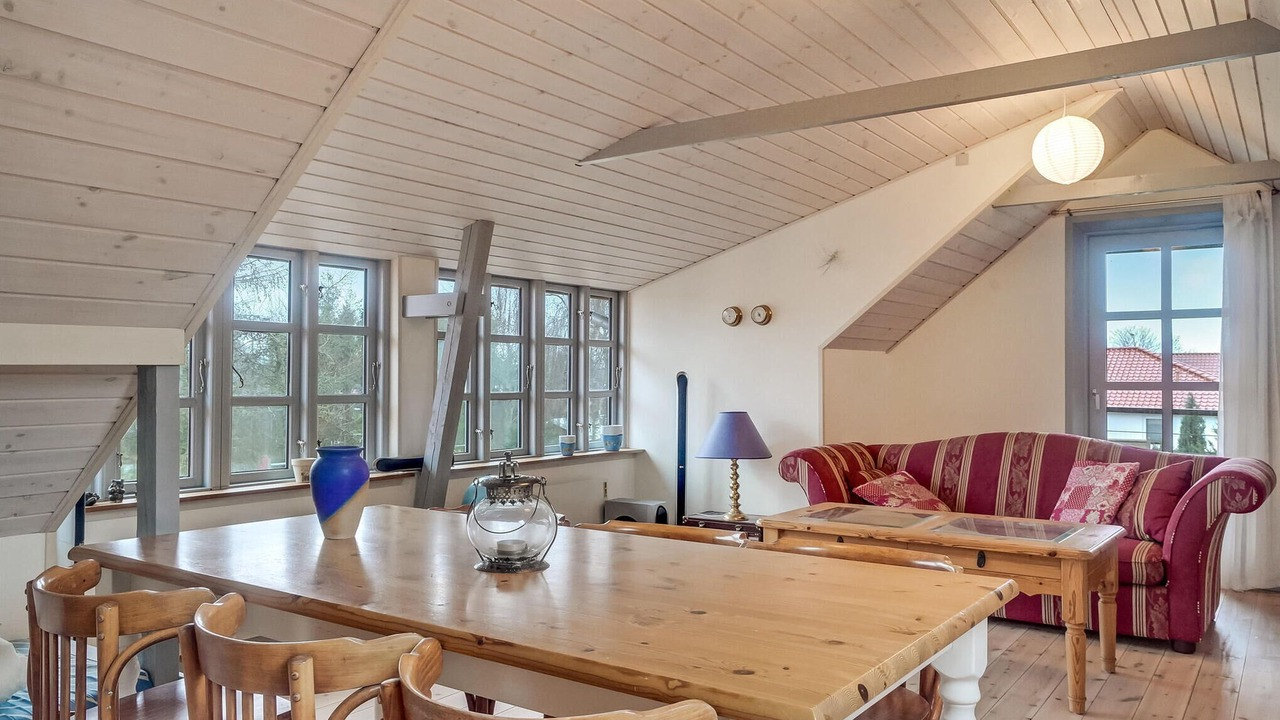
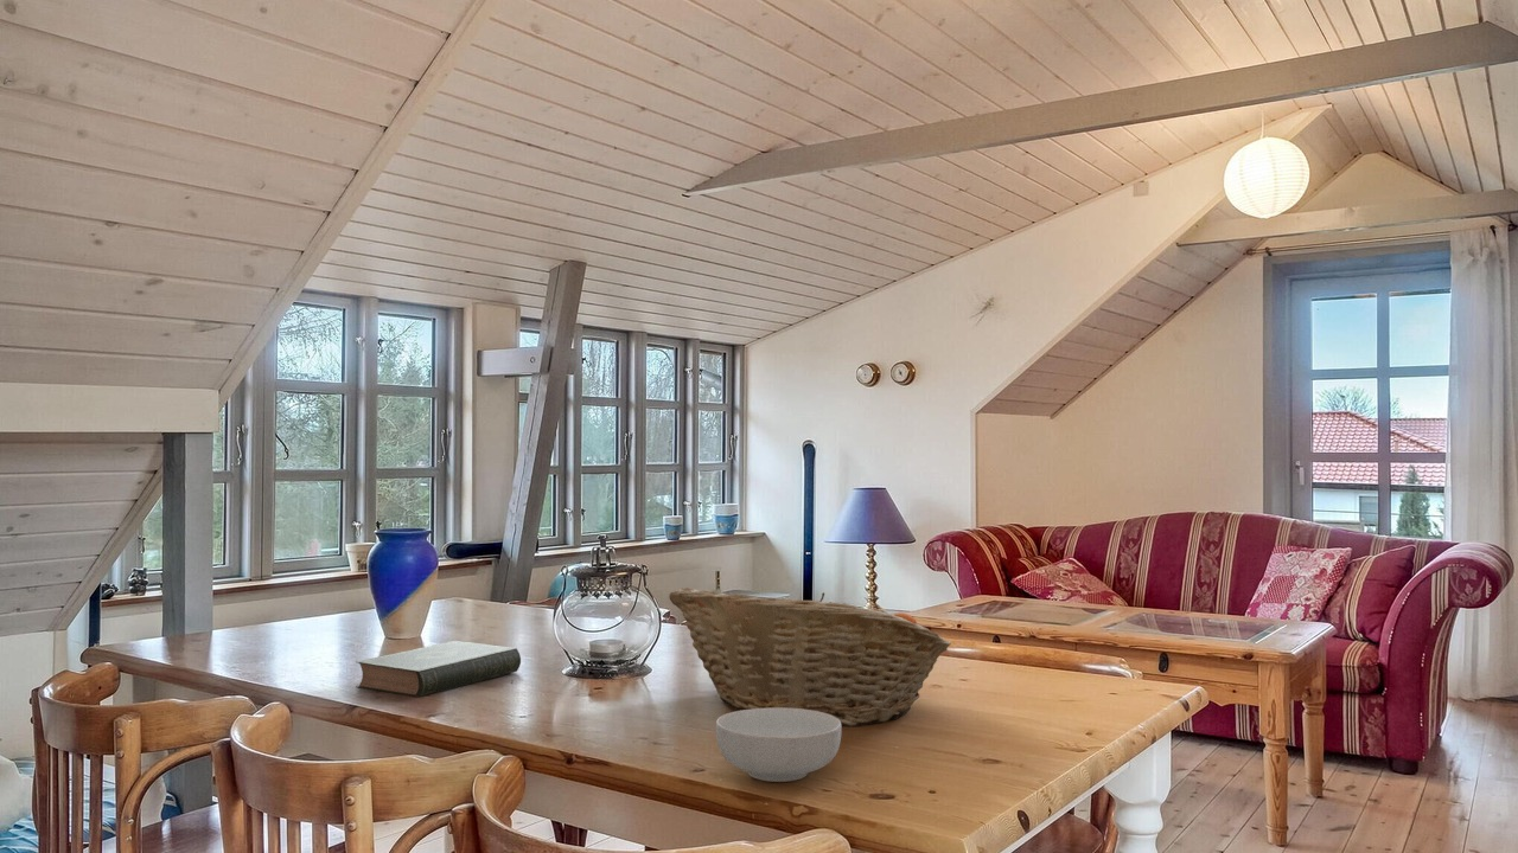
+ book [355,640,522,698]
+ fruit basket [668,586,952,727]
+ cereal bowl [715,707,843,783]
